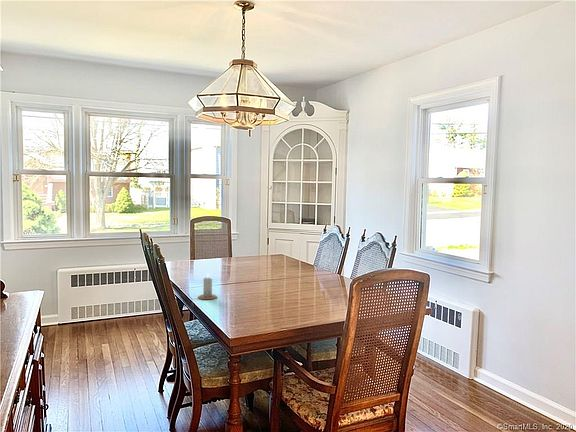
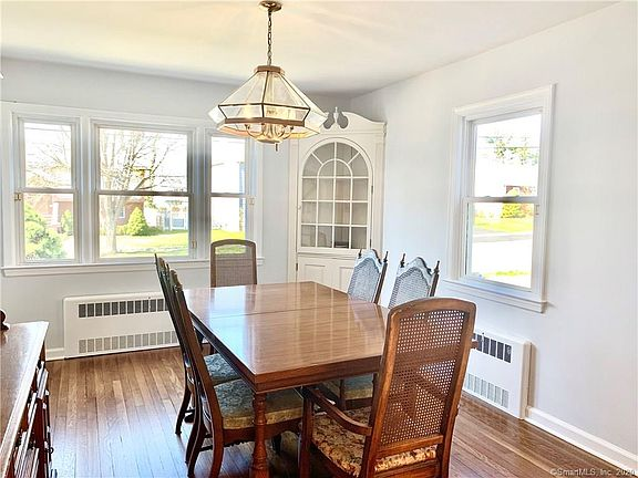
- candle [197,274,218,301]
